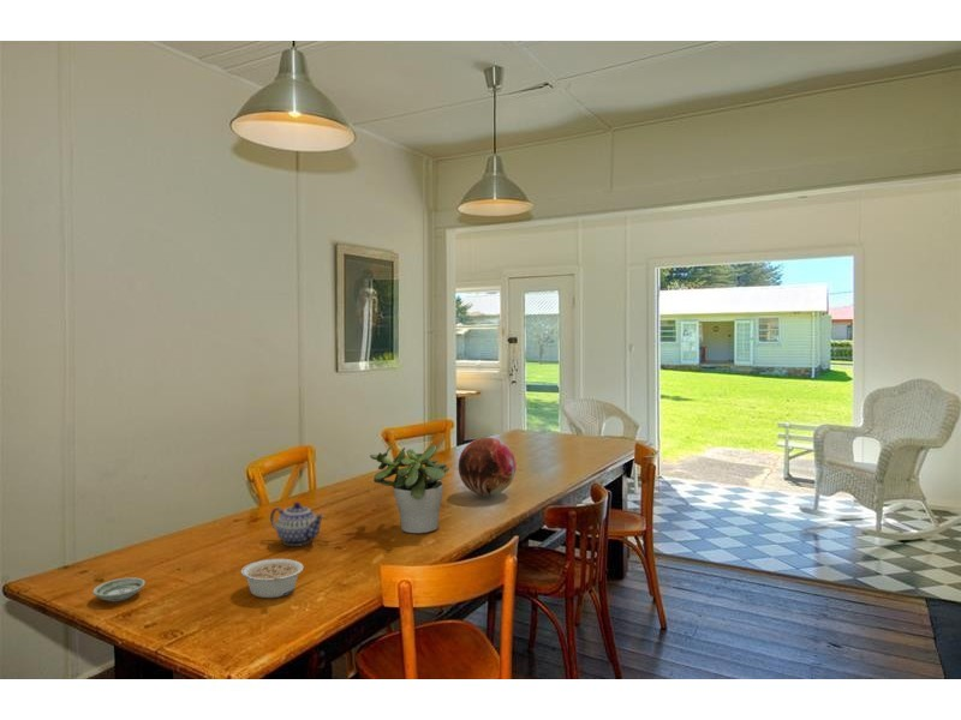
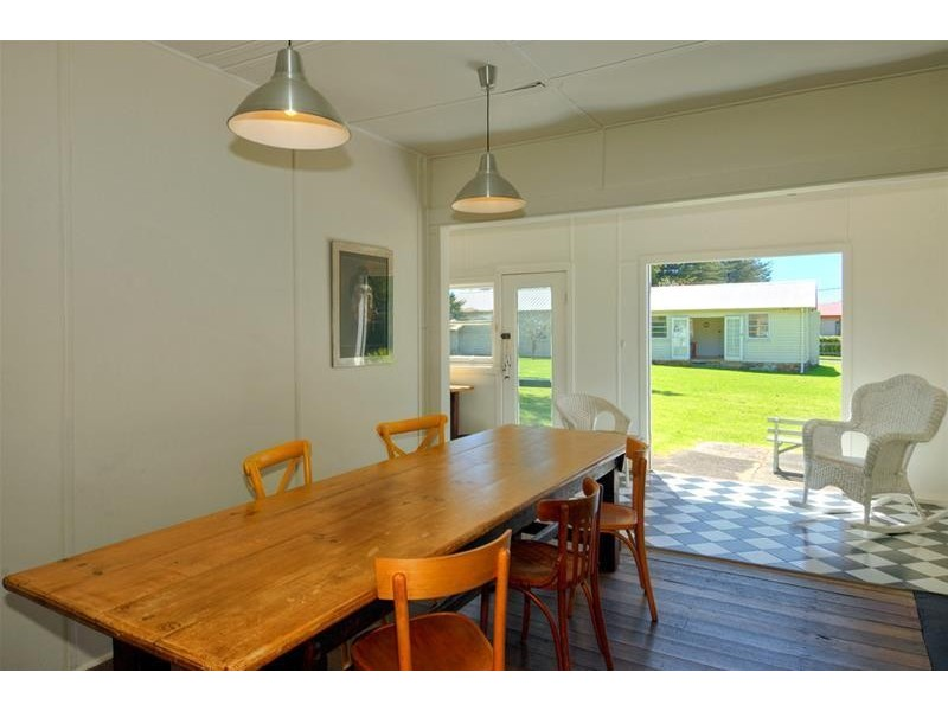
- legume [240,558,304,599]
- saucer [91,576,147,602]
- decorative orb [458,437,517,497]
- teapot [269,500,326,547]
- potted plant [369,443,450,534]
